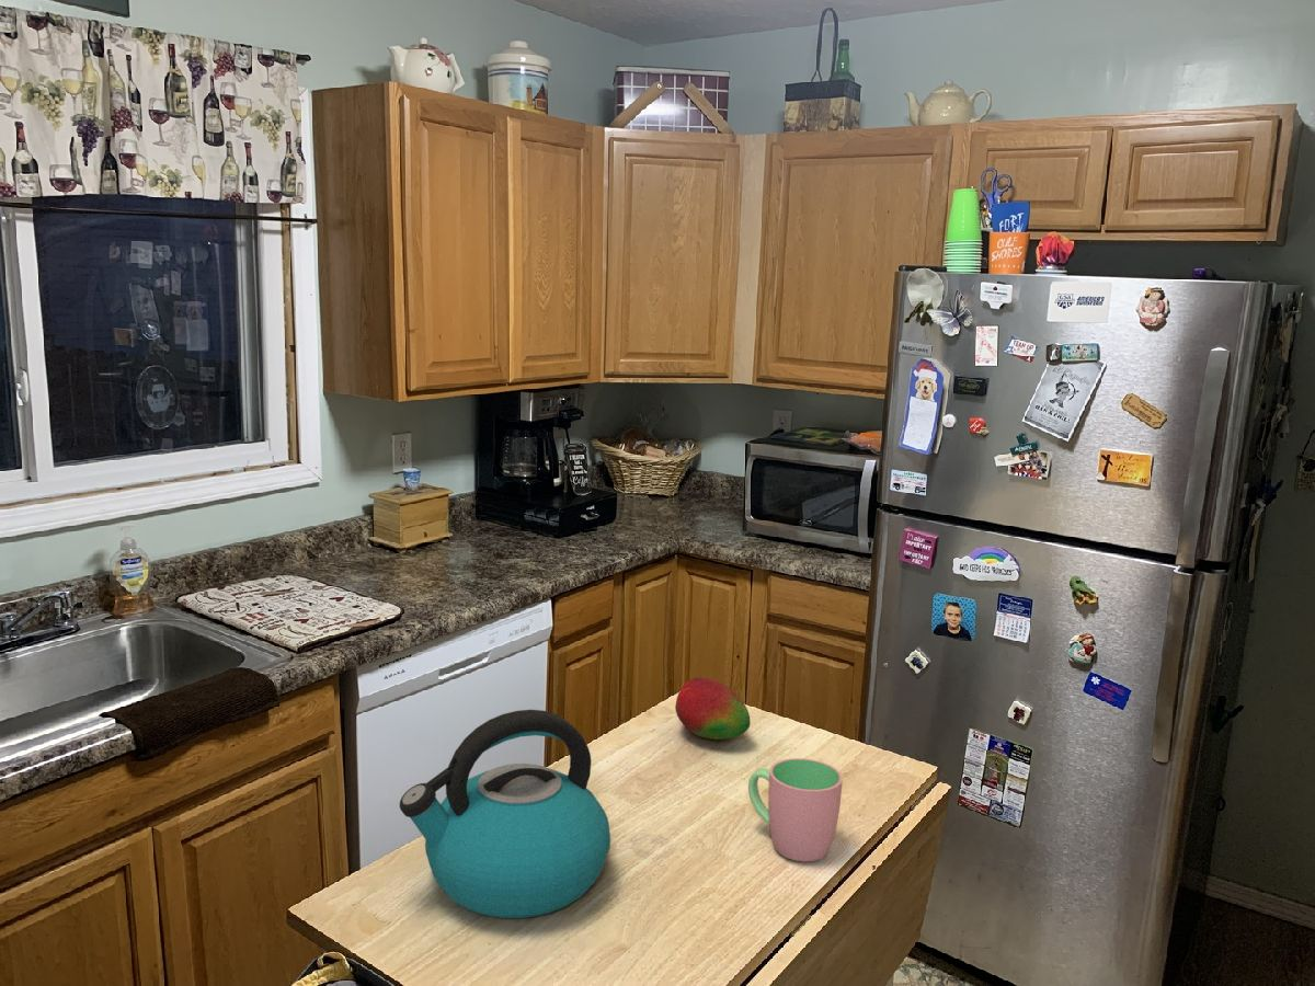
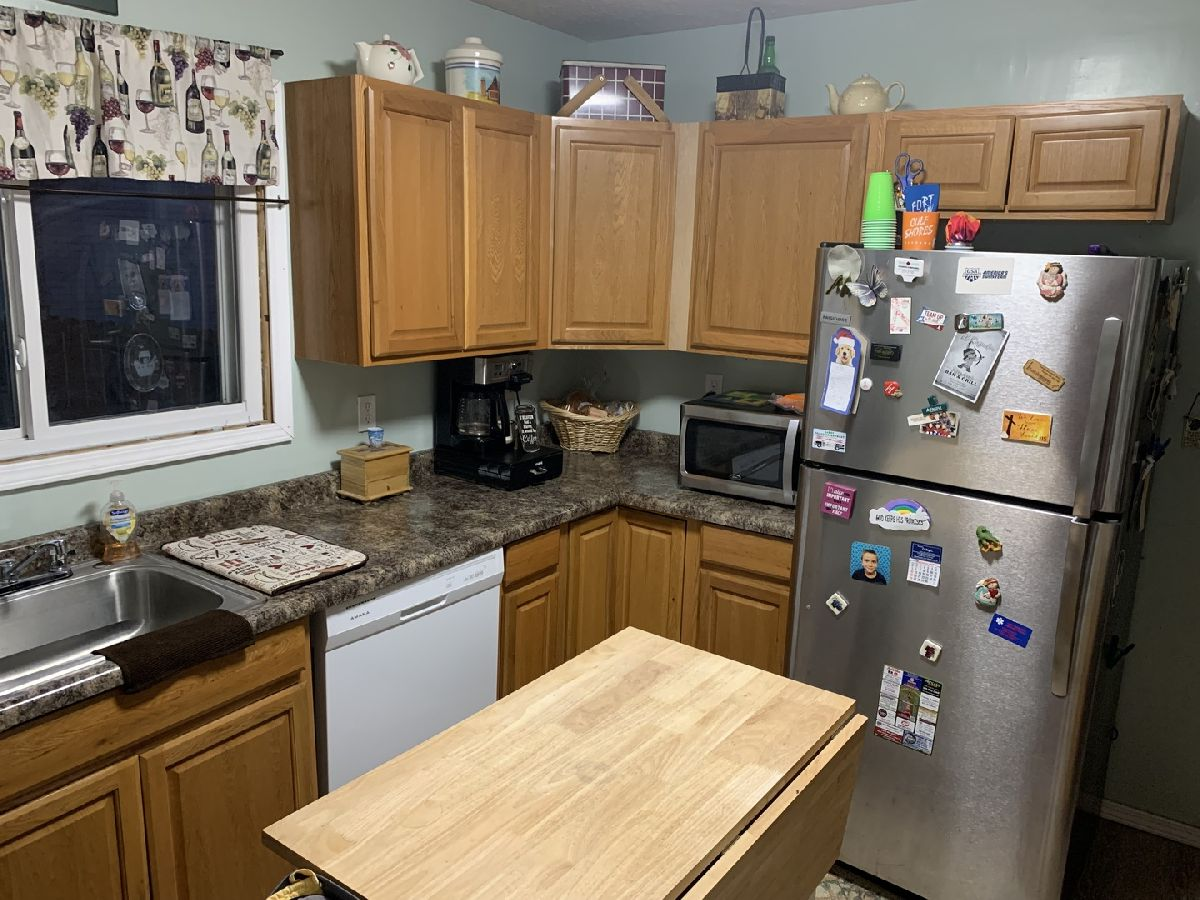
- kettle [399,709,611,919]
- cup [747,757,844,862]
- fruit [674,677,752,741]
